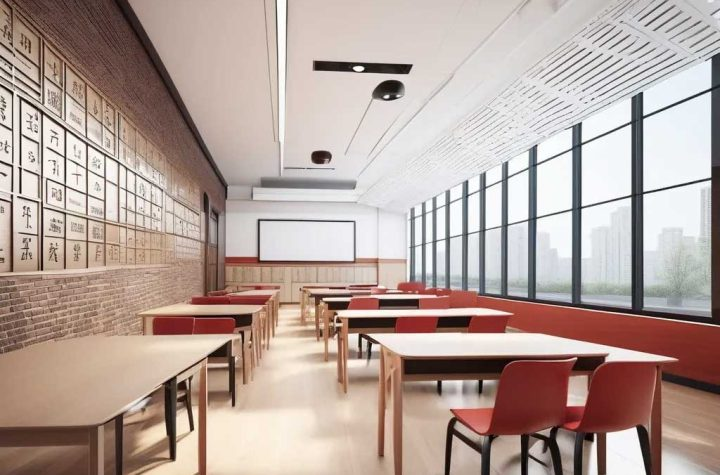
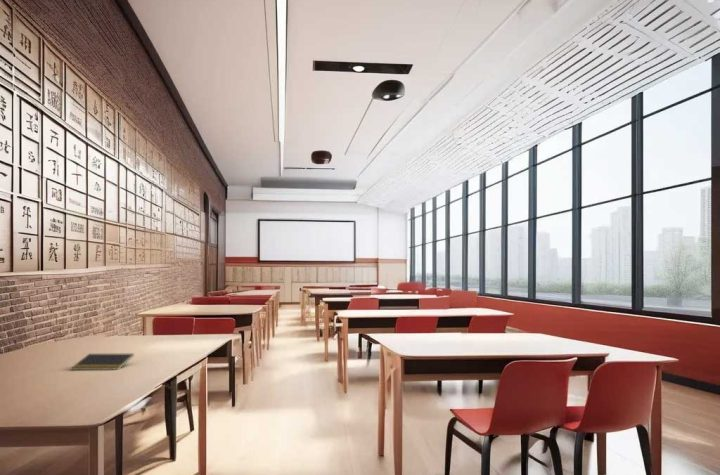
+ notepad [70,353,135,371]
